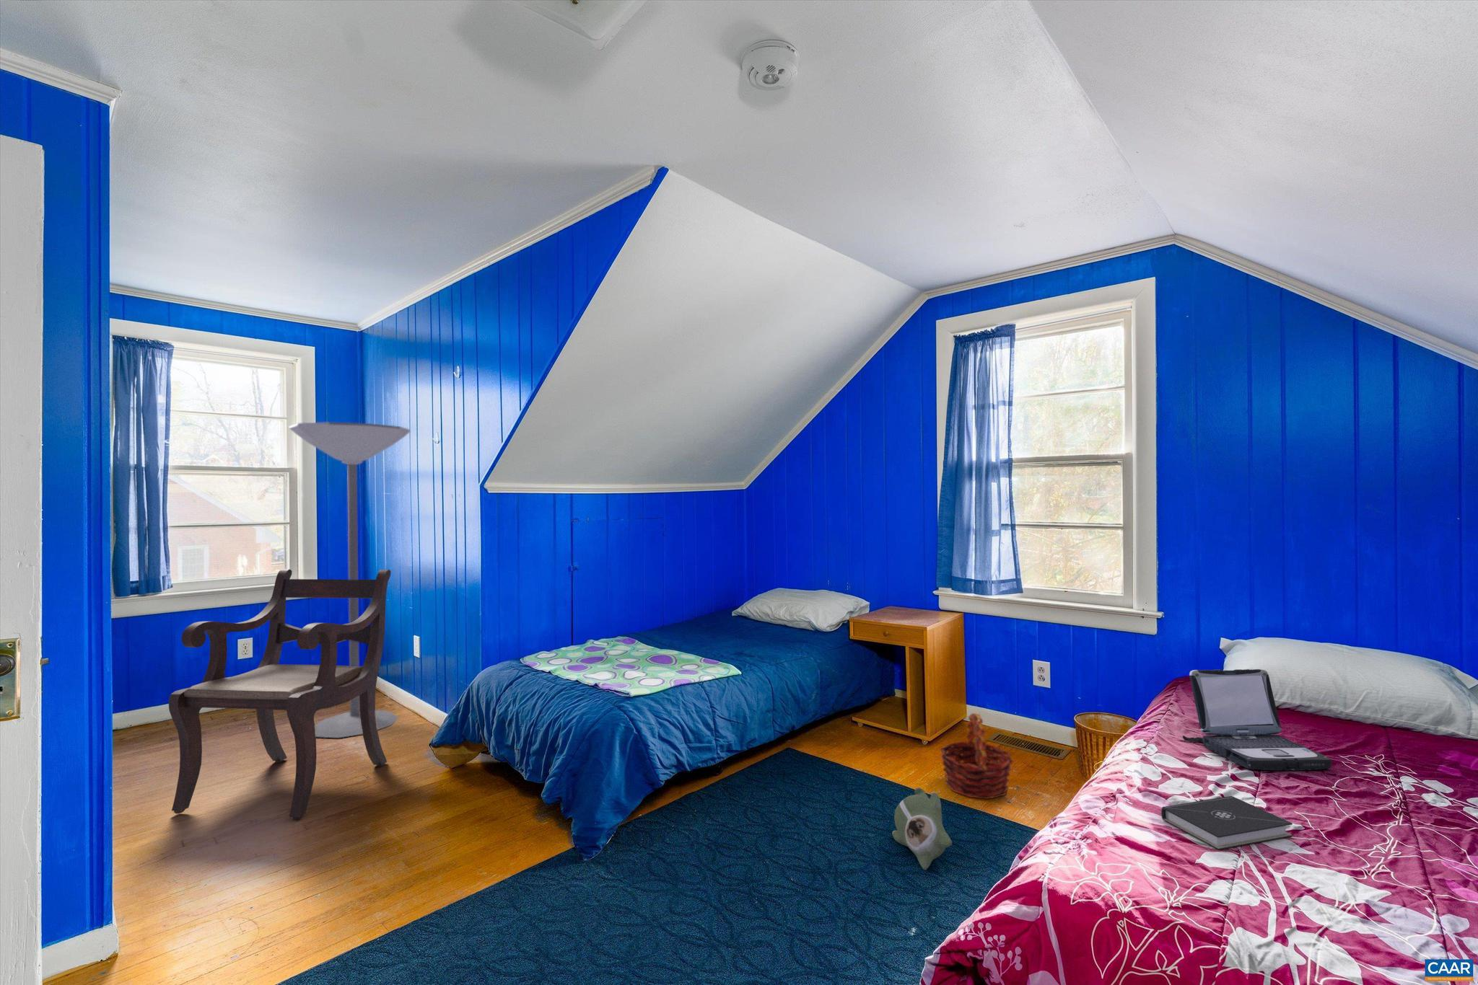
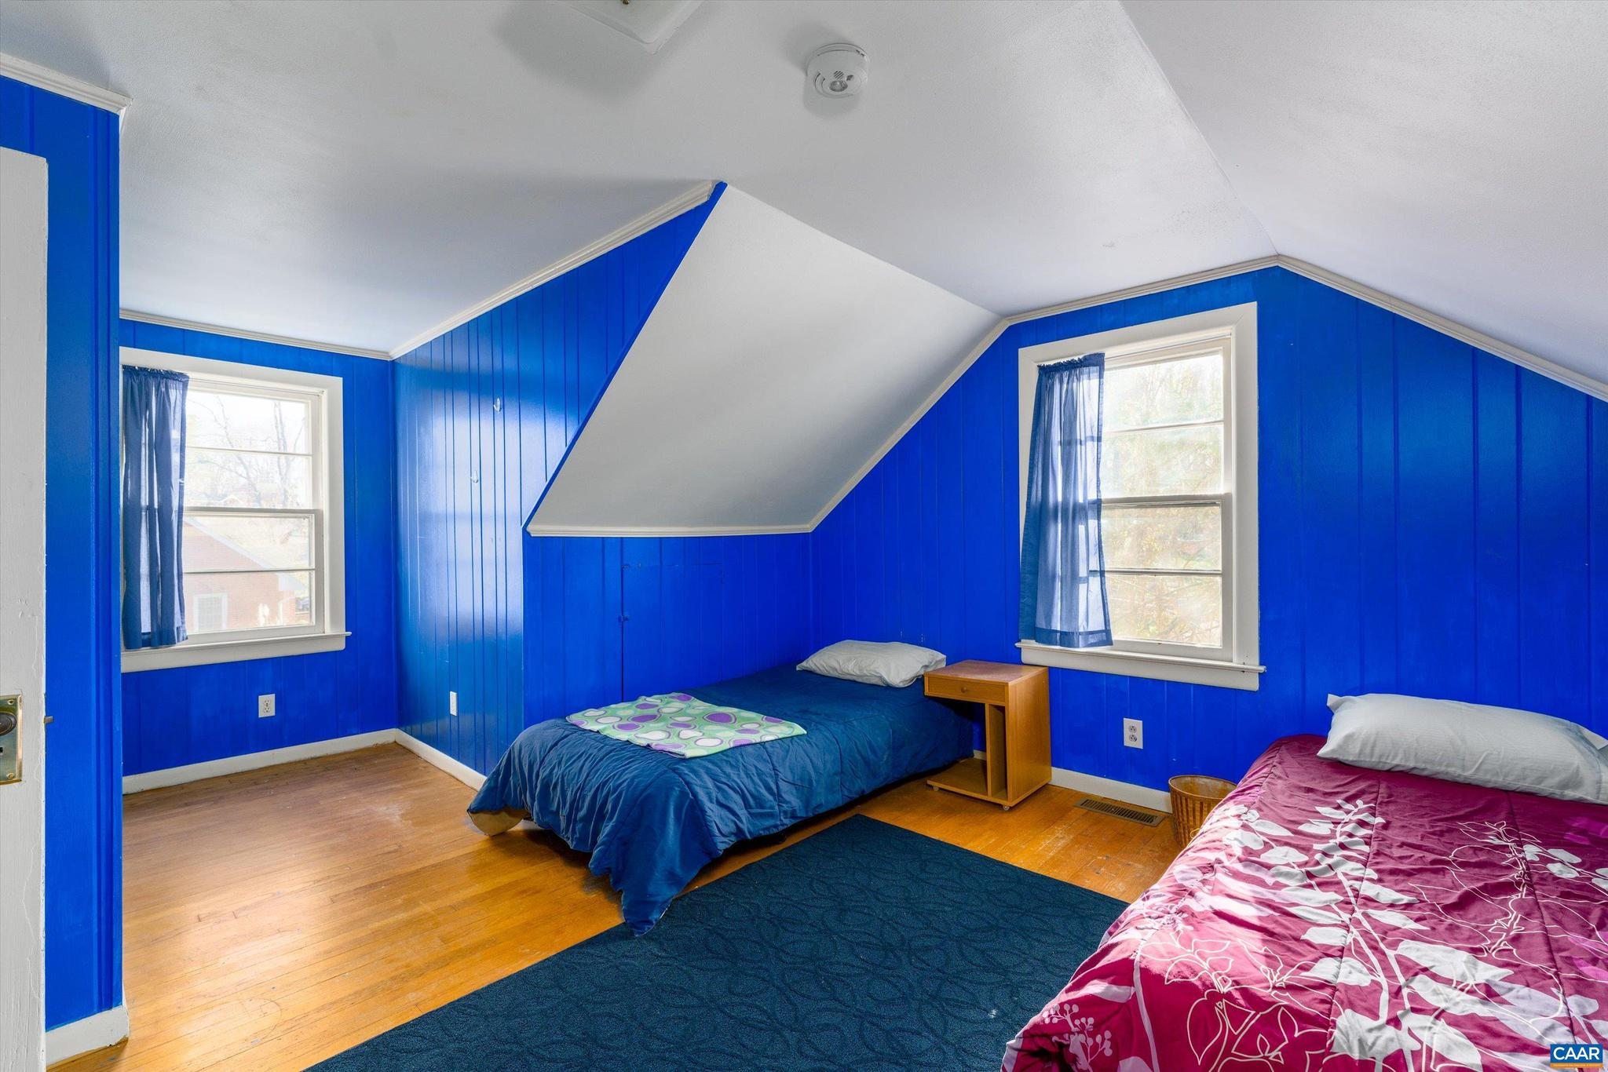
- armchair [168,568,391,820]
- plush toy [892,787,952,871]
- basket [939,712,1014,799]
- floor lamp [288,422,411,739]
- book [1160,795,1293,850]
- laptop [1182,668,1332,771]
